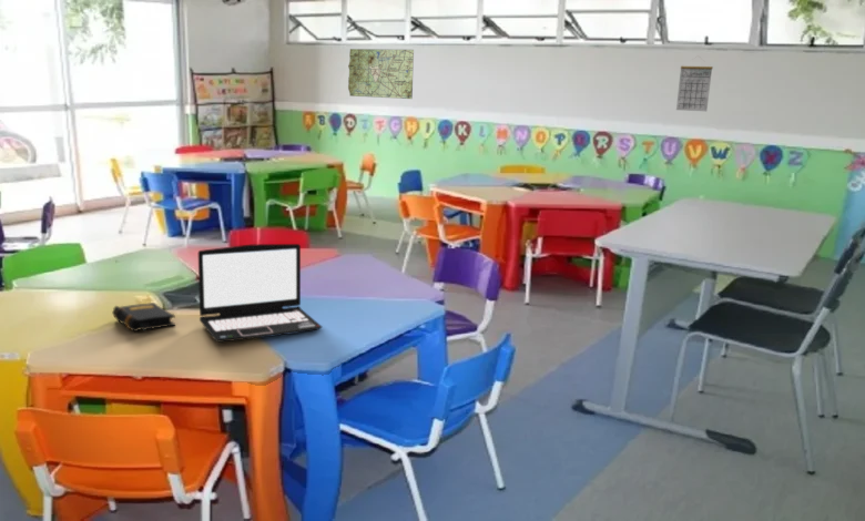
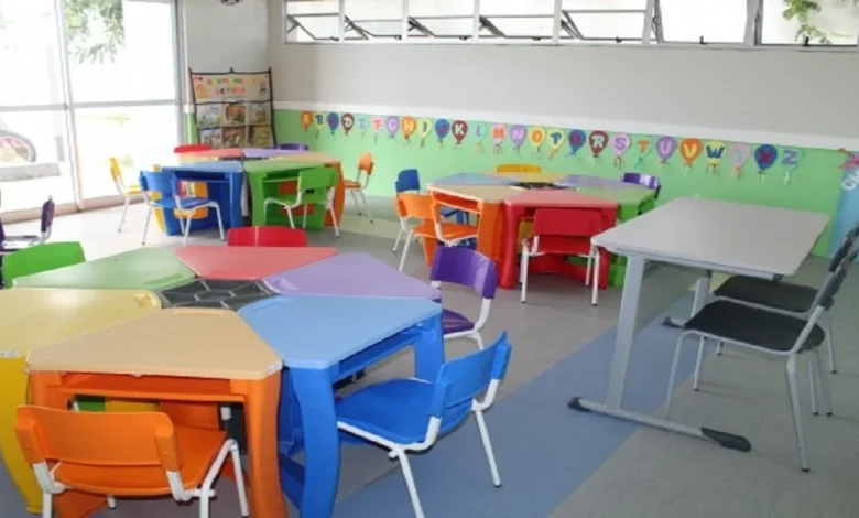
- laptop [197,243,323,344]
- map [347,48,415,100]
- book [111,302,176,333]
- calendar [675,54,714,112]
